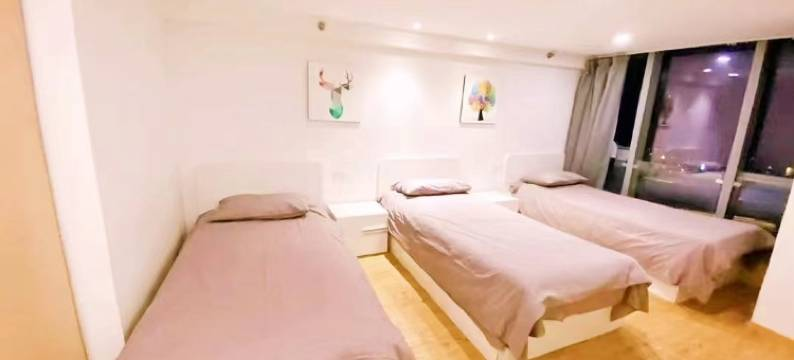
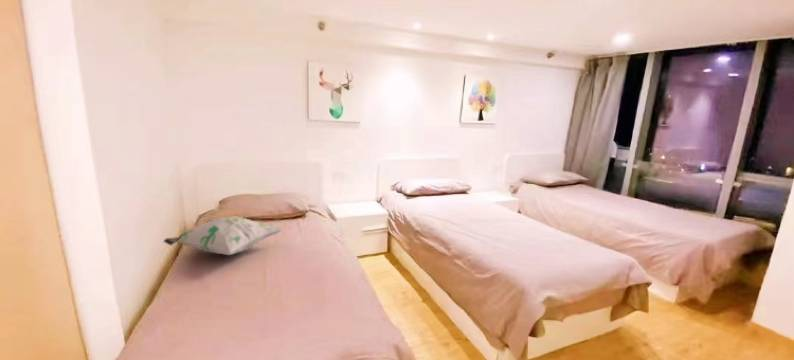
+ decorative pillow [162,216,283,256]
